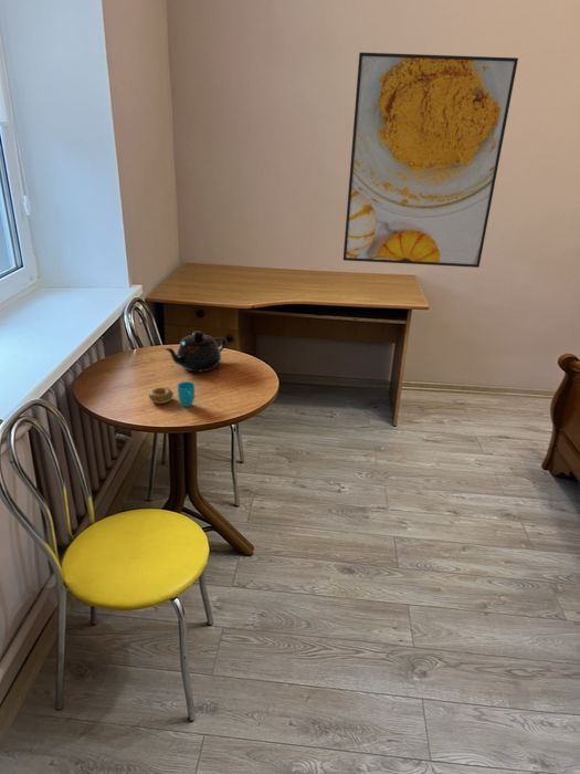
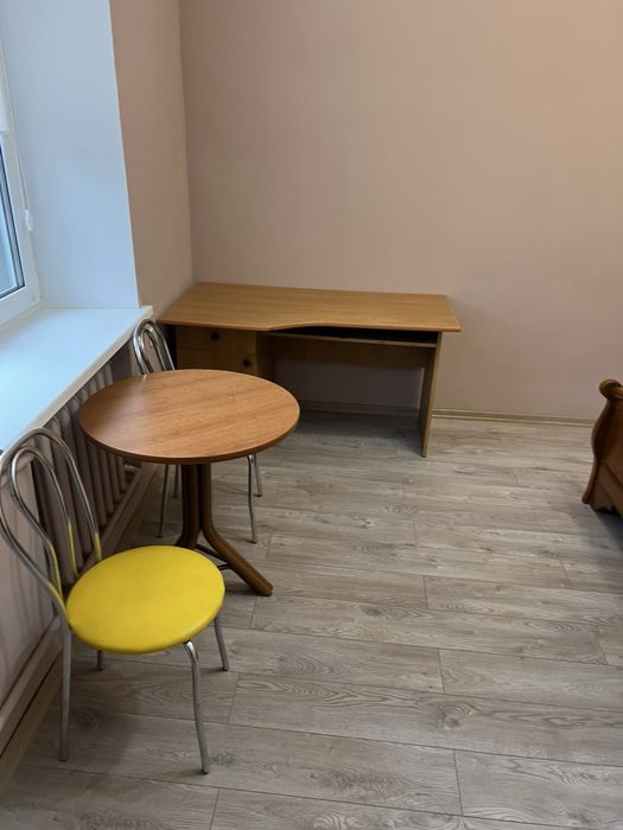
- teapot [164,331,226,373]
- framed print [342,51,519,269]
- cup [148,380,196,408]
